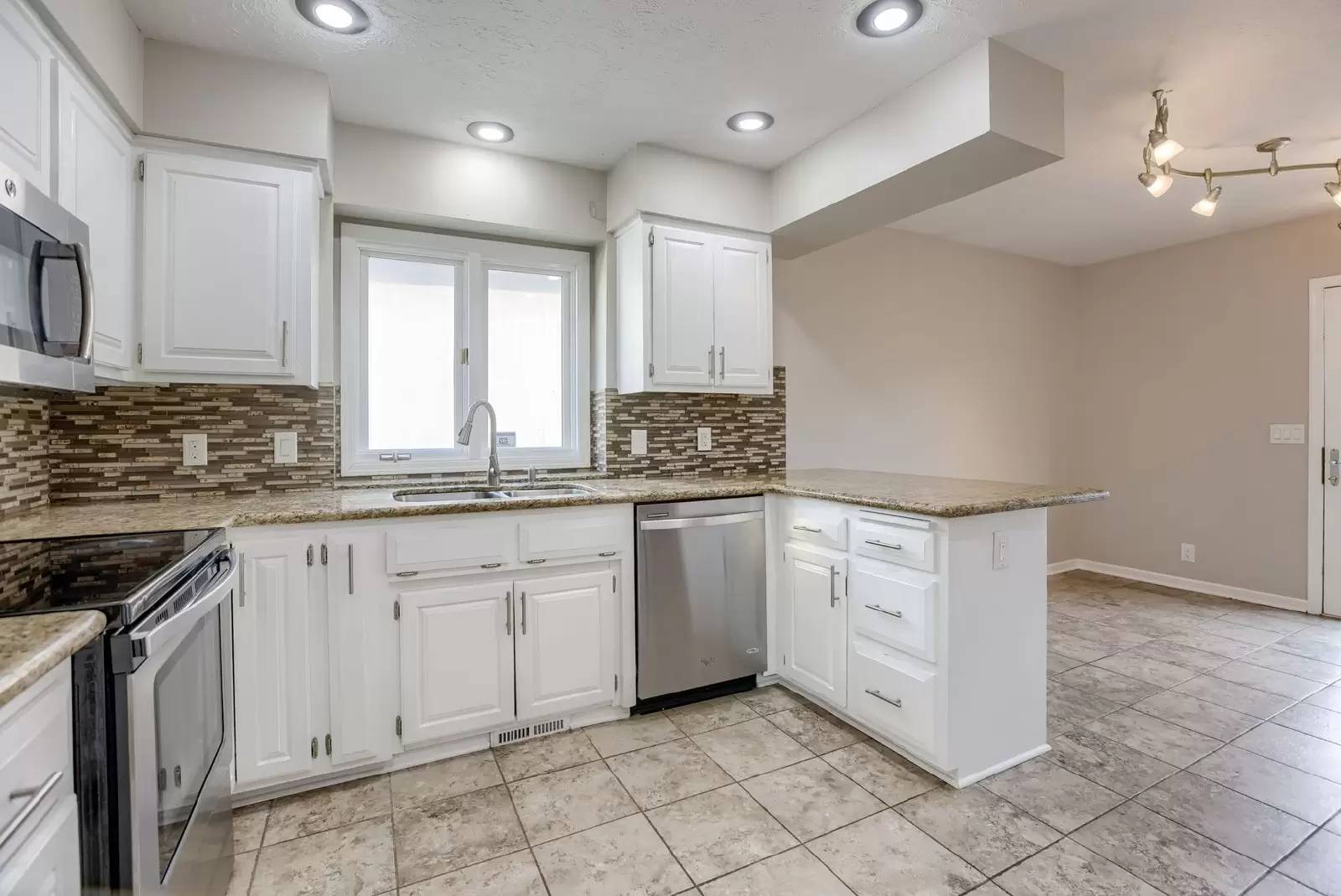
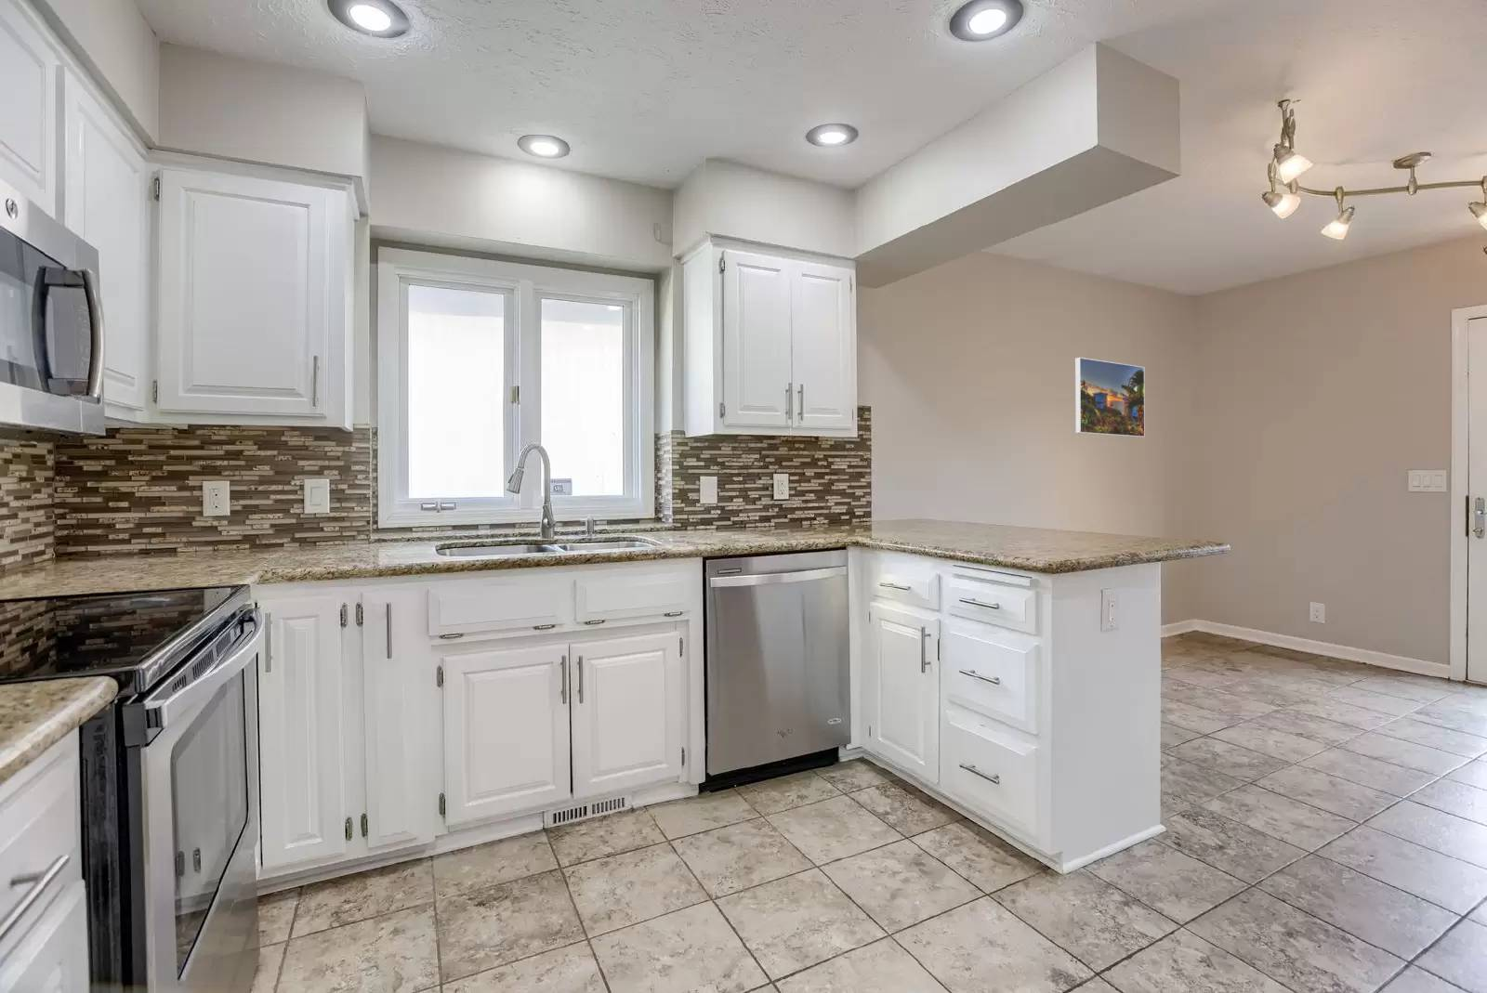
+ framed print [1074,357,1145,439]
